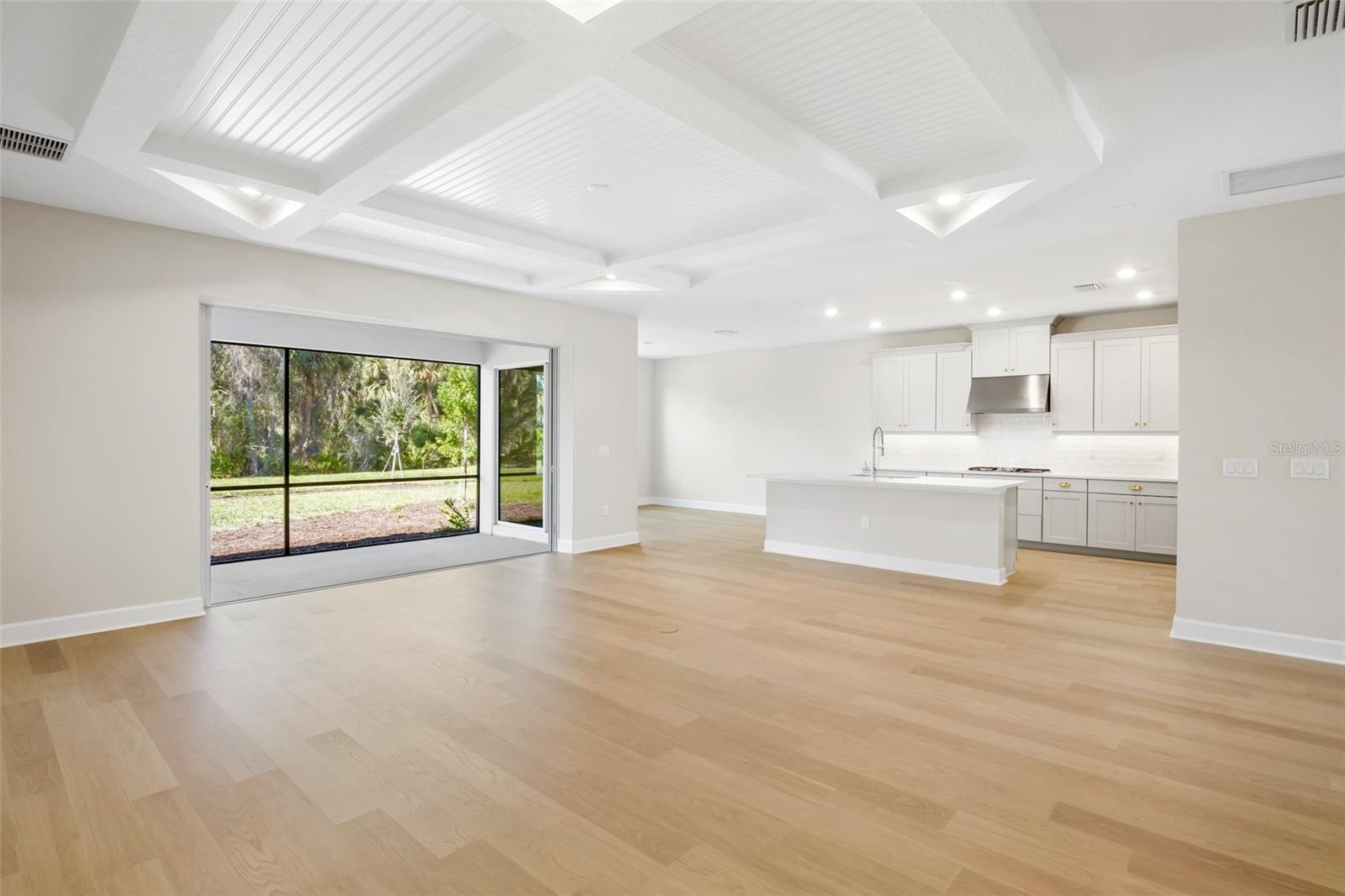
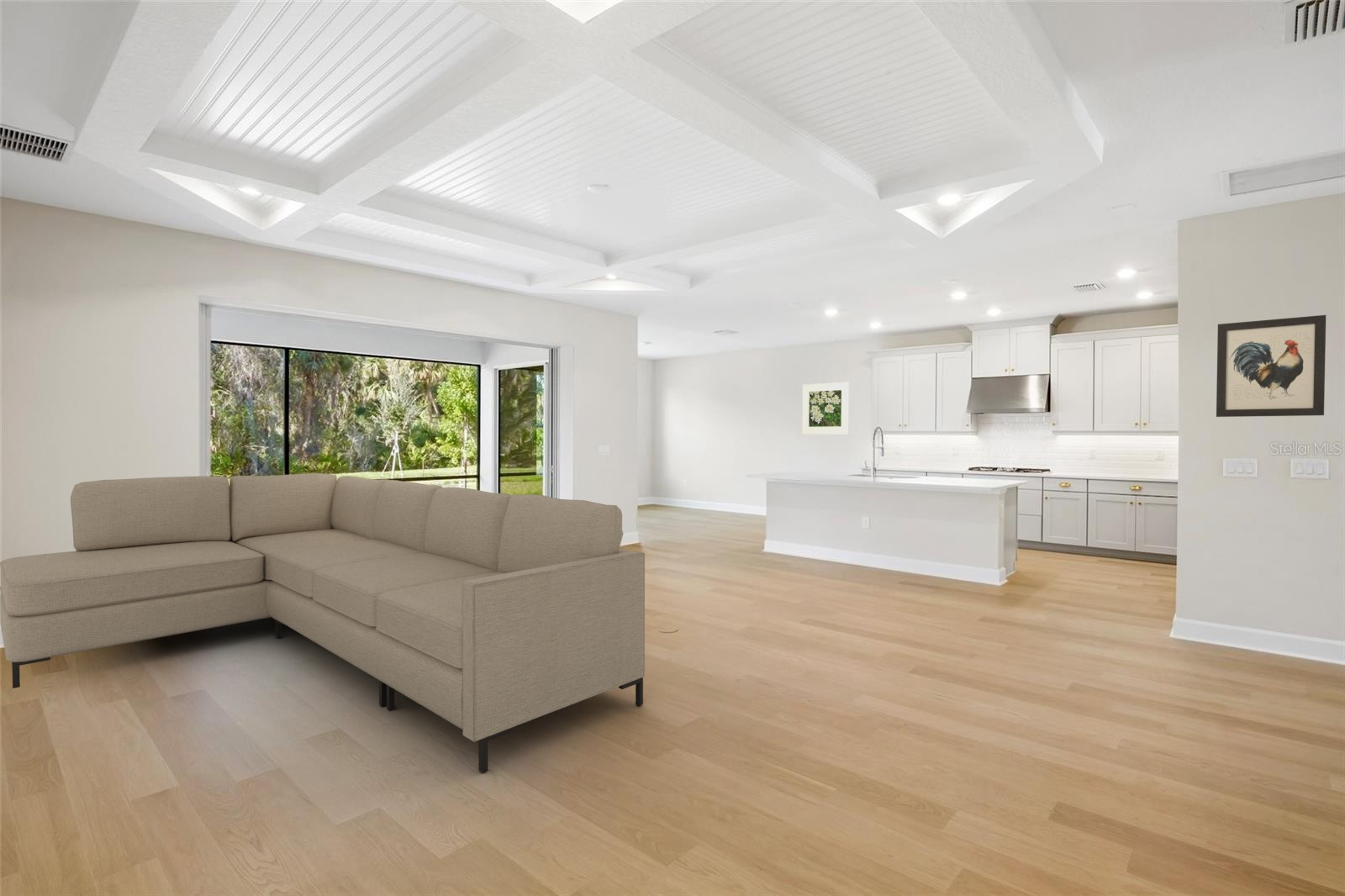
+ wall art [1216,314,1327,418]
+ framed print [802,382,850,435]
+ sofa [0,472,646,773]
